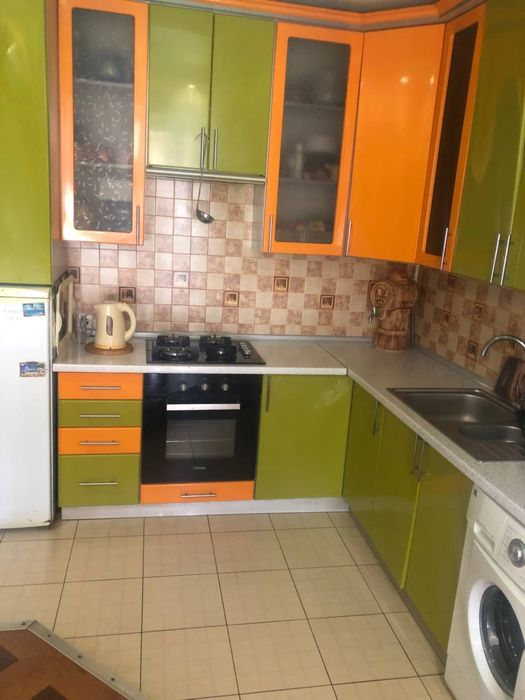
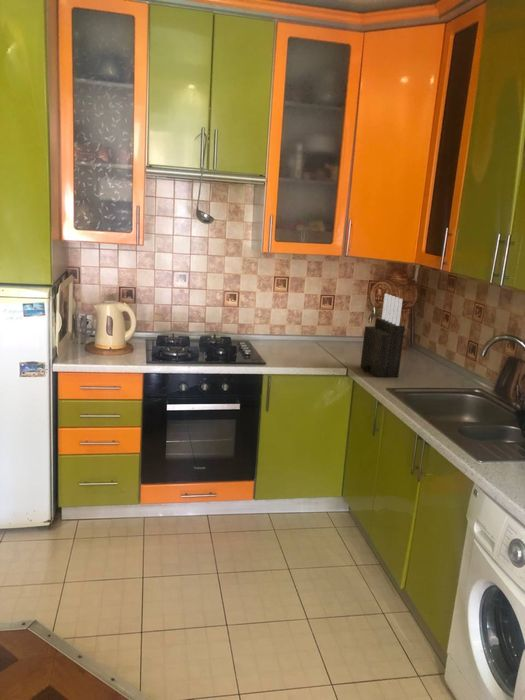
+ knife block [360,293,406,378]
